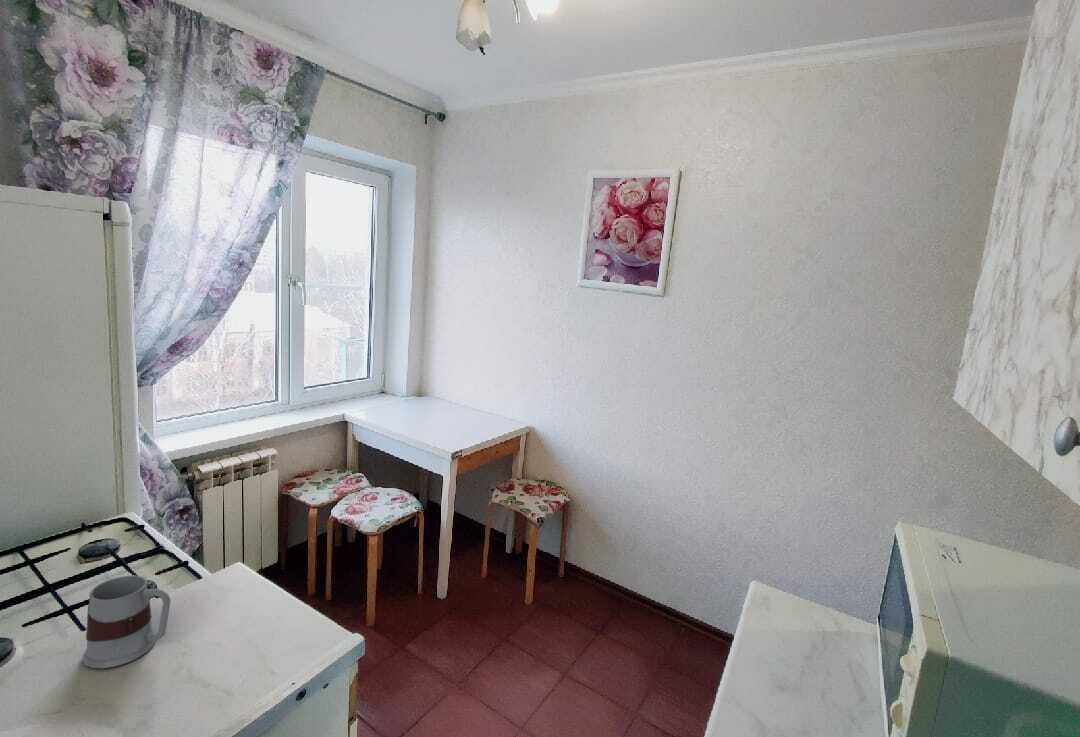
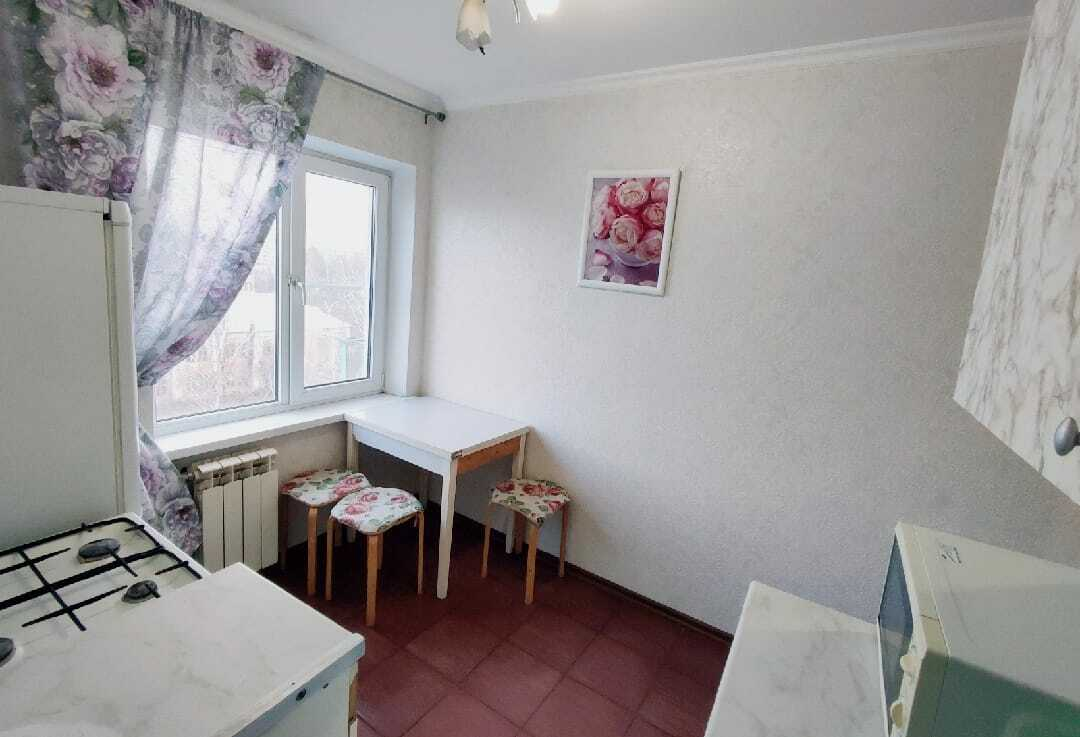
- mug [81,574,171,669]
